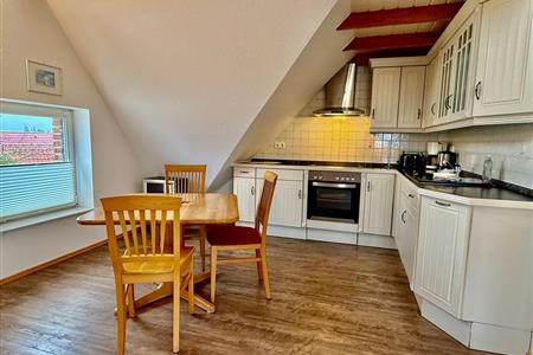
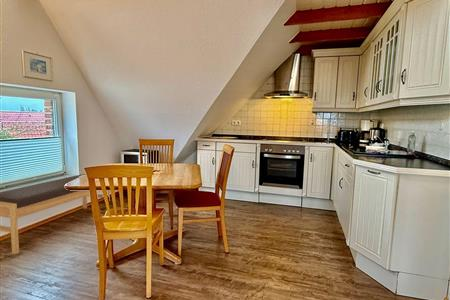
+ bench [0,173,111,255]
